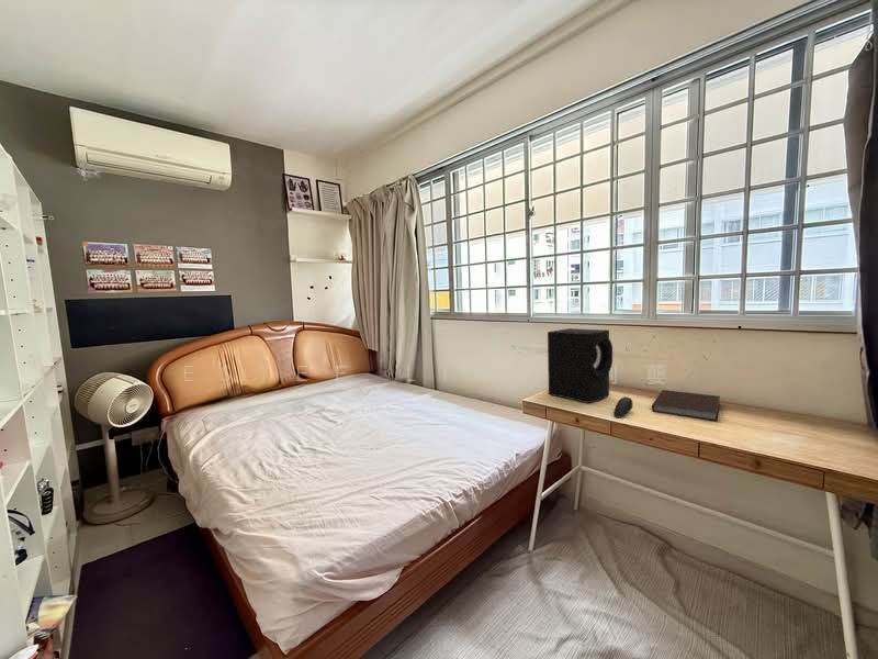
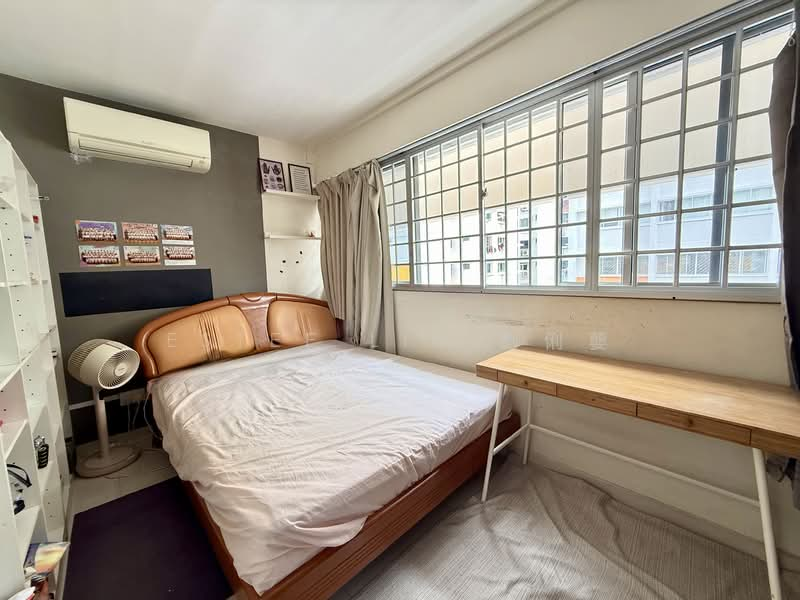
- notebook [651,389,721,422]
- speaker [547,327,614,404]
- computer mouse [612,395,633,418]
